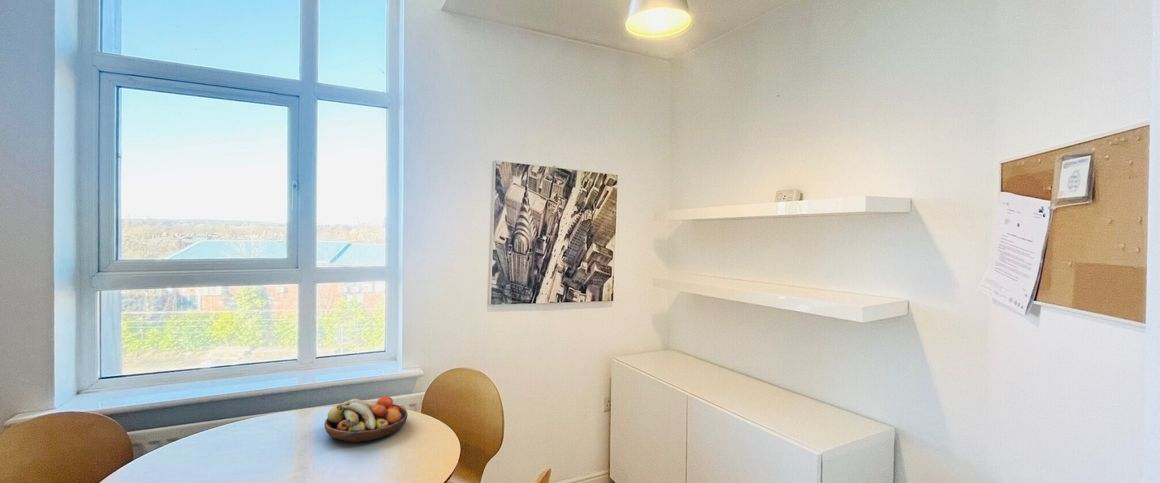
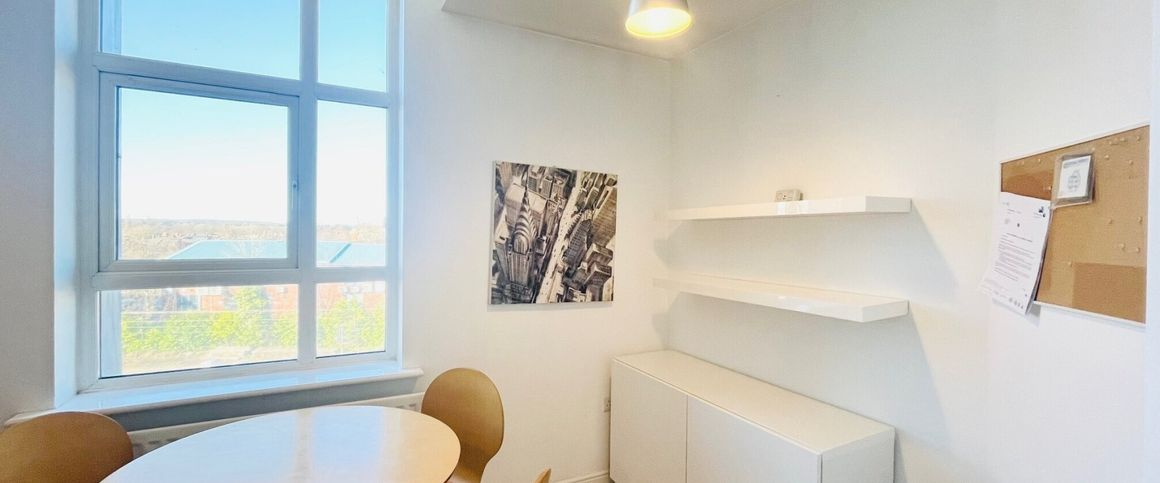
- fruit bowl [323,395,409,444]
